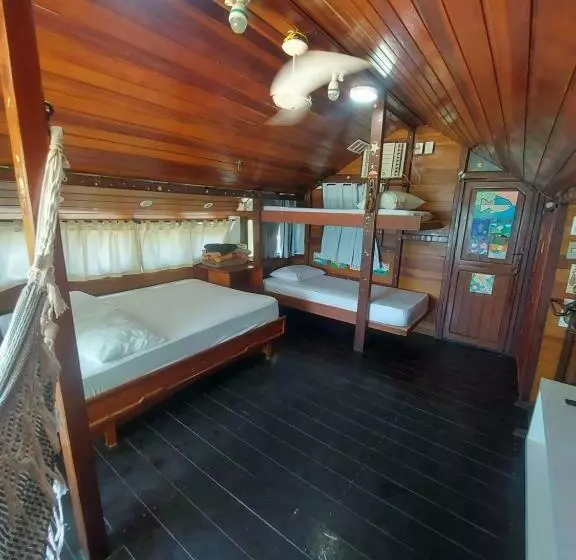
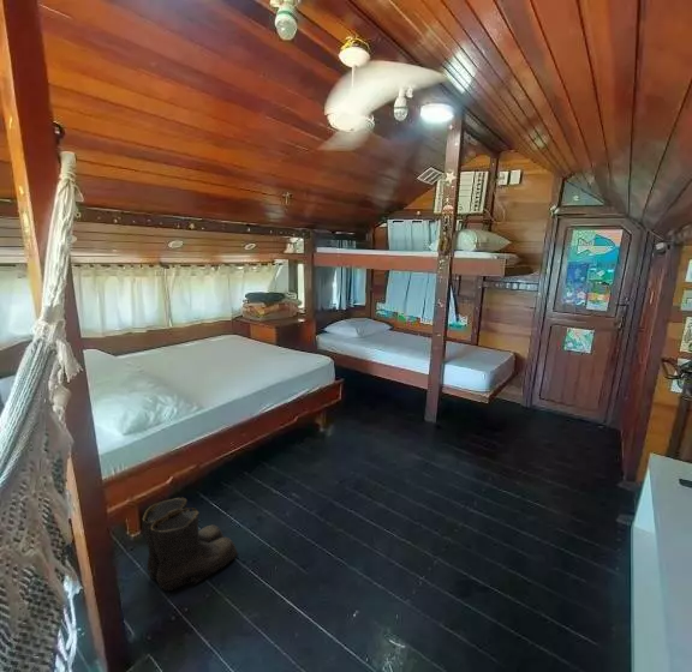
+ boots [142,496,240,592]
